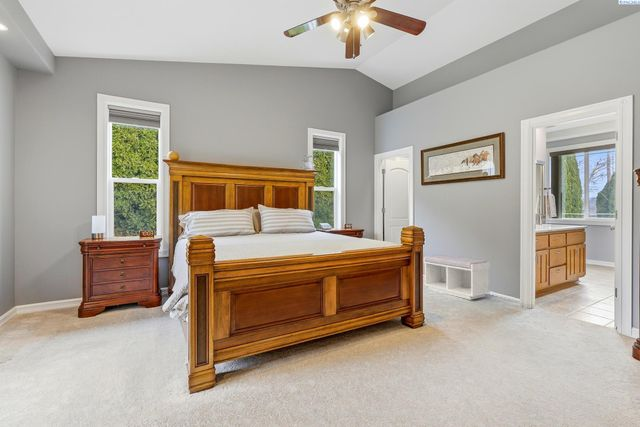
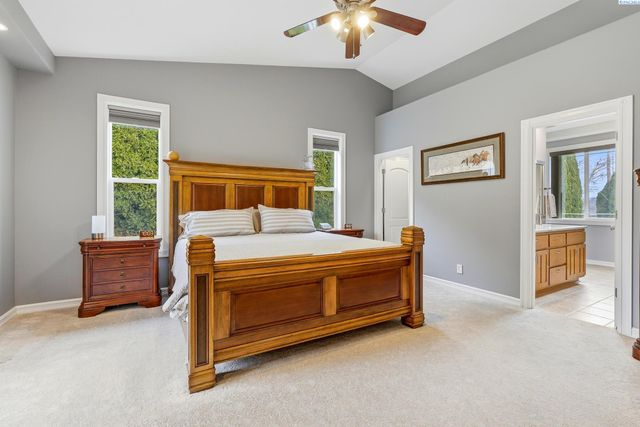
- bench [423,254,491,301]
